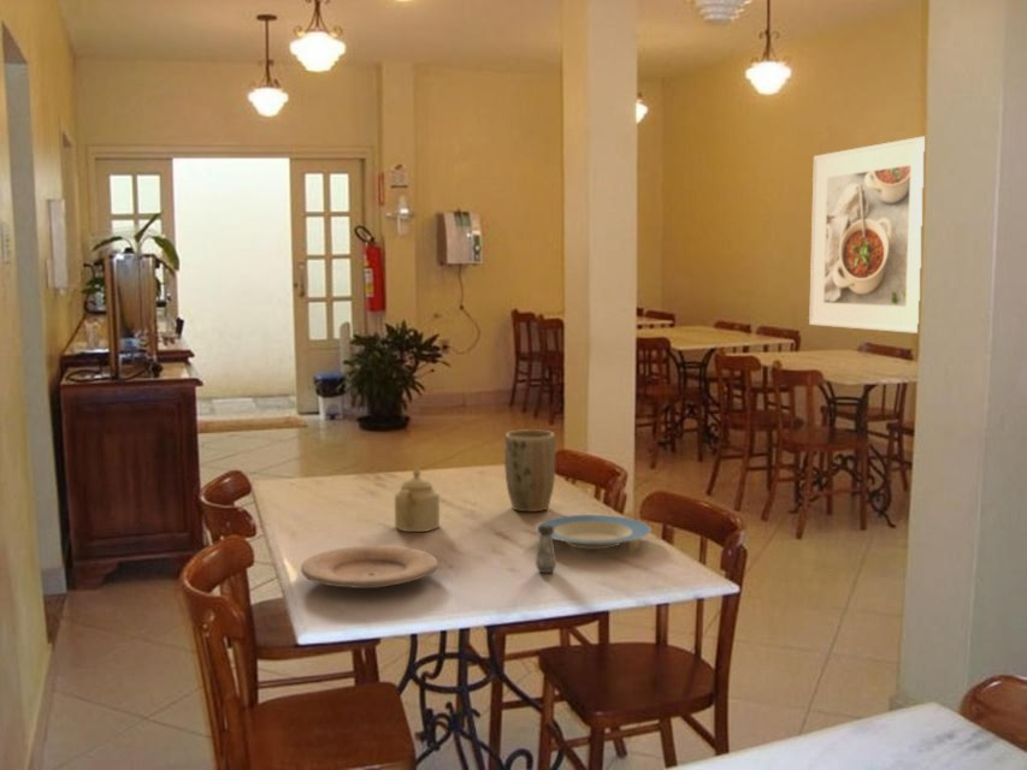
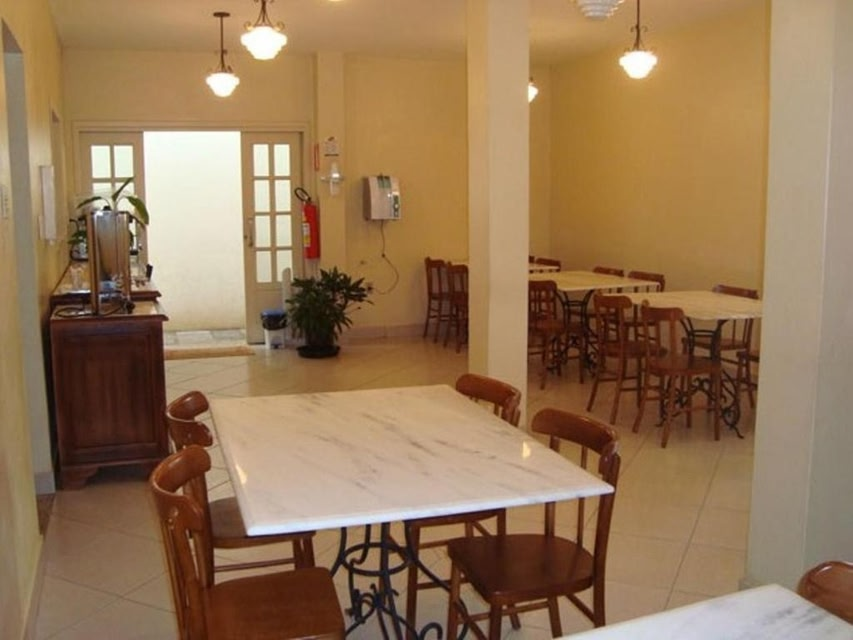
- plate [300,545,438,590]
- plant pot [503,428,556,513]
- plate [535,514,653,550]
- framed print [808,135,926,334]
- salt shaker [535,525,557,574]
- sugar bowl [394,467,441,533]
